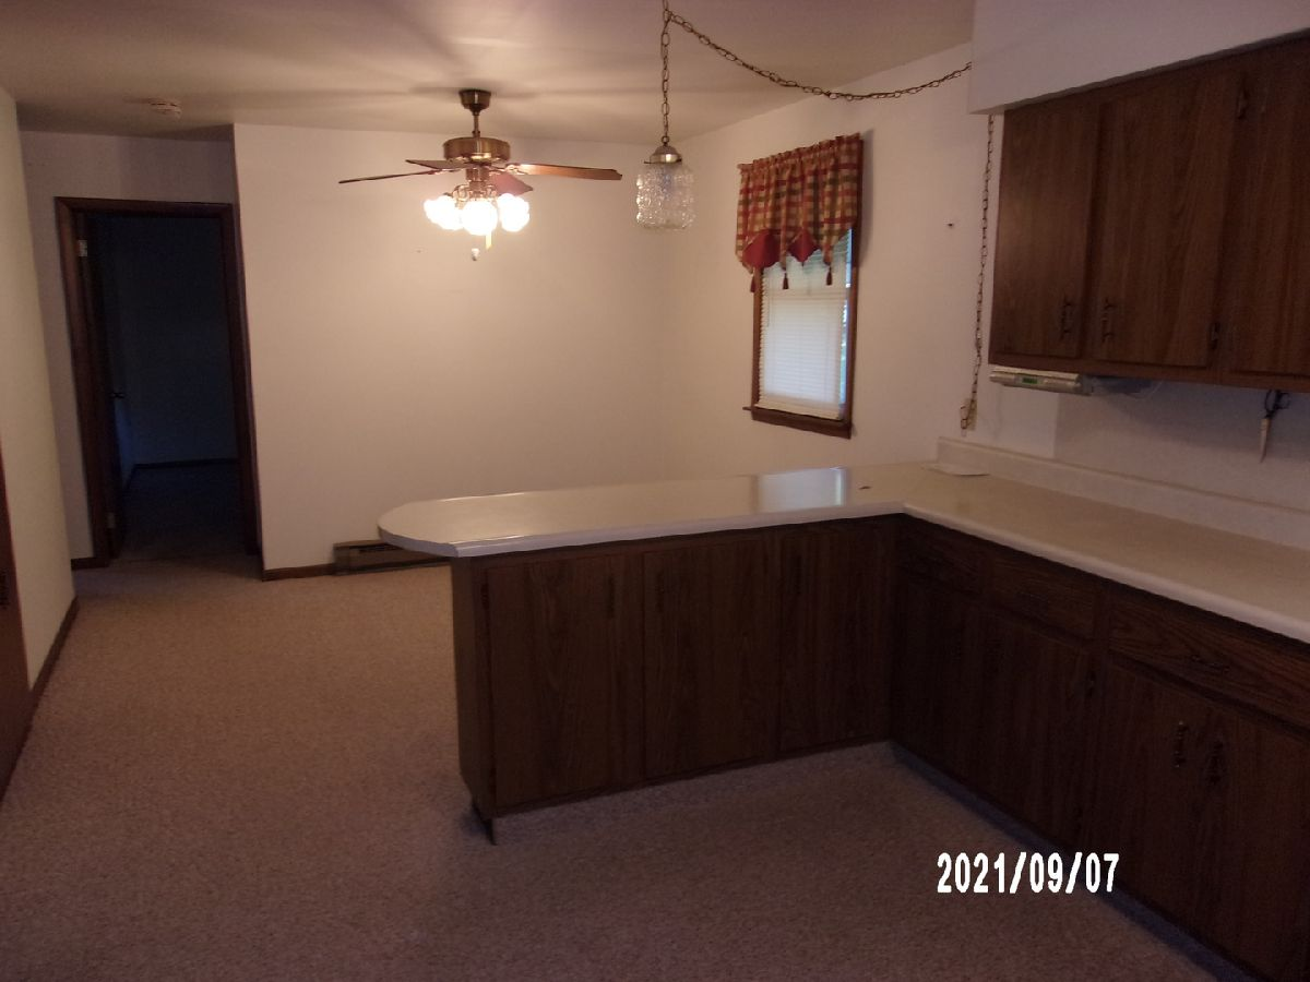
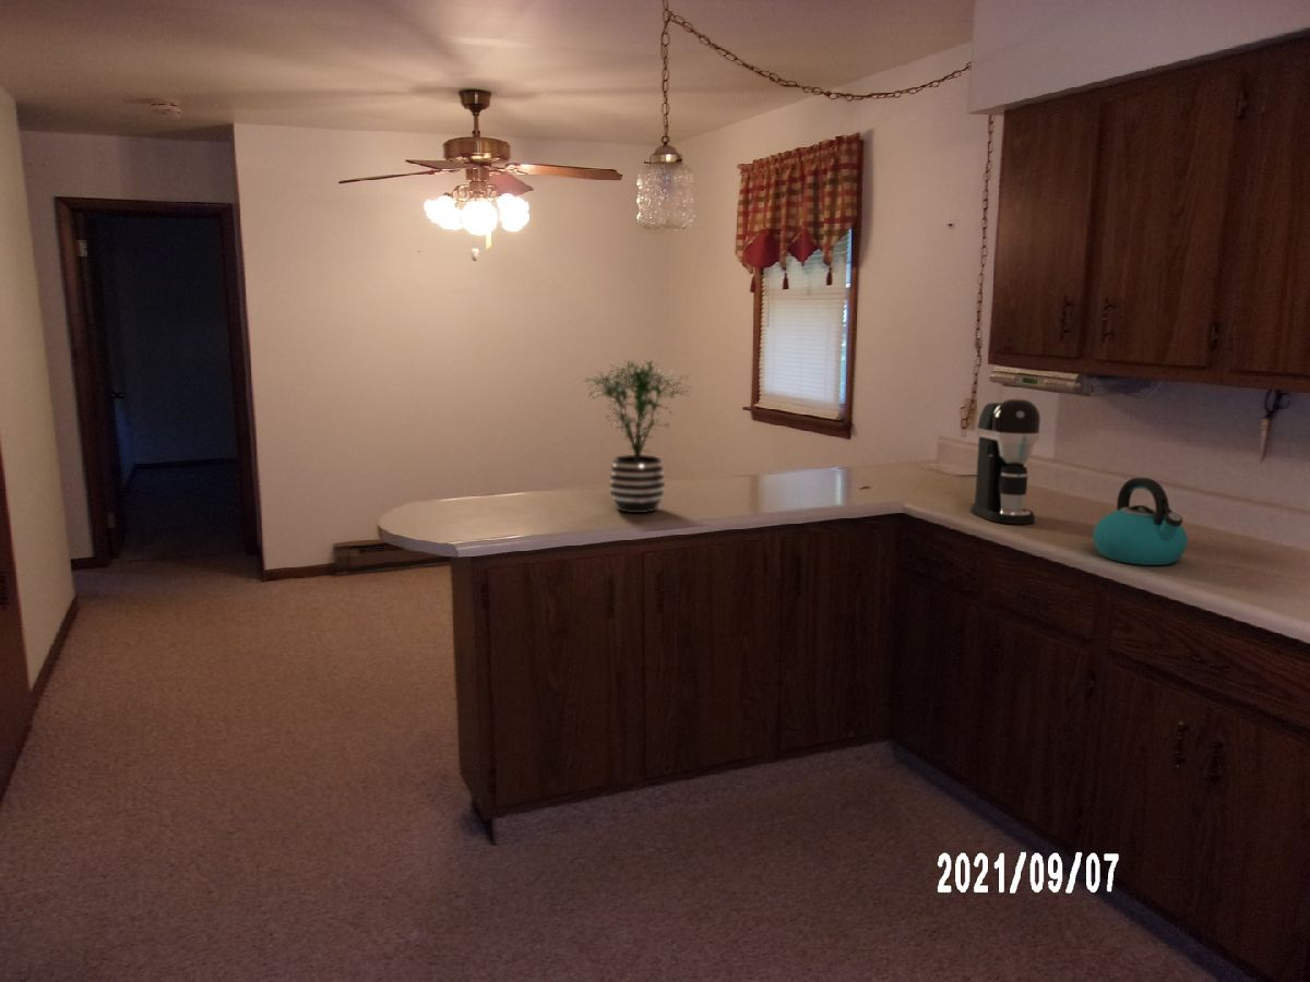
+ potted plant [584,358,692,514]
+ coffee maker [969,397,1041,525]
+ kettle [1092,477,1189,566]
